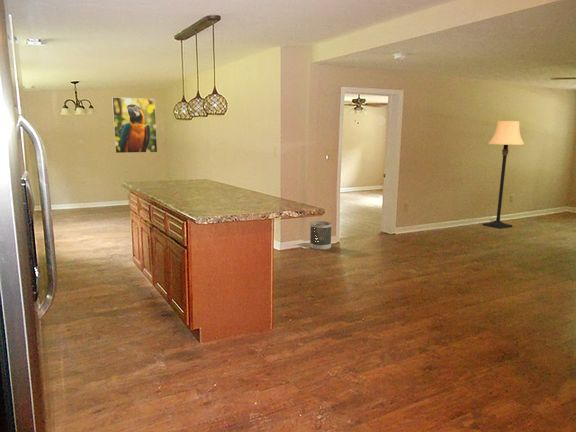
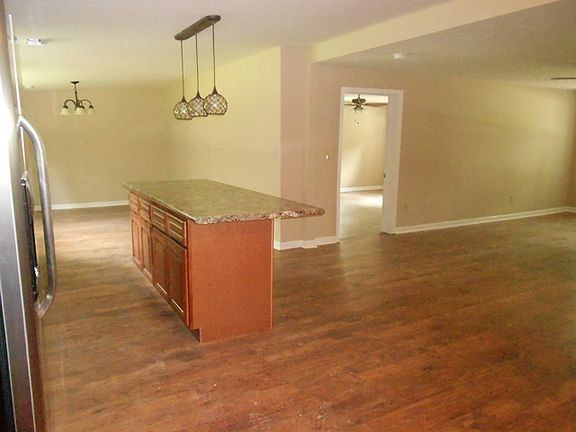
- lamp [482,120,526,230]
- wastebasket [309,220,333,251]
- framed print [111,96,158,154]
